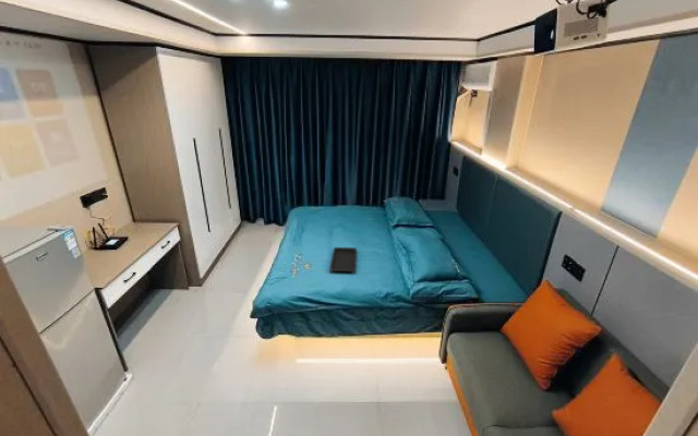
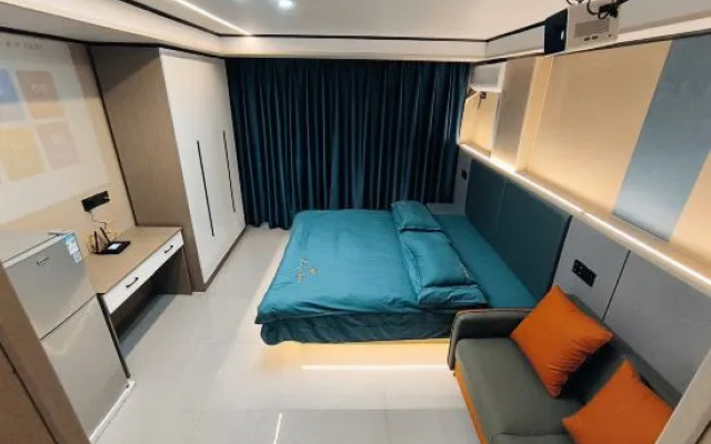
- serving tray [328,246,358,272]
